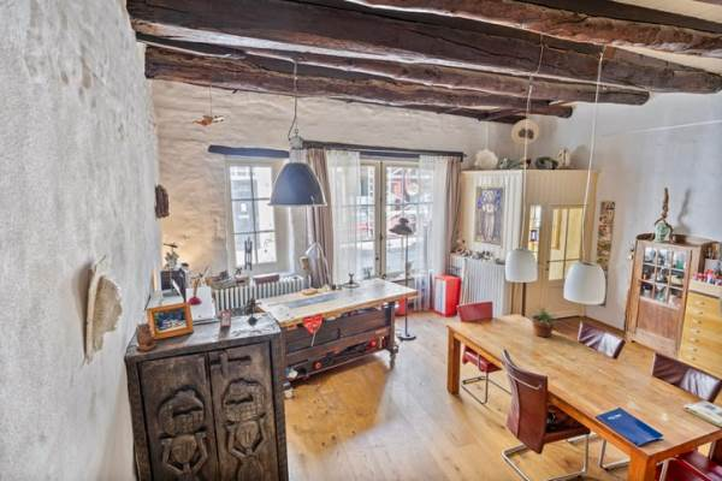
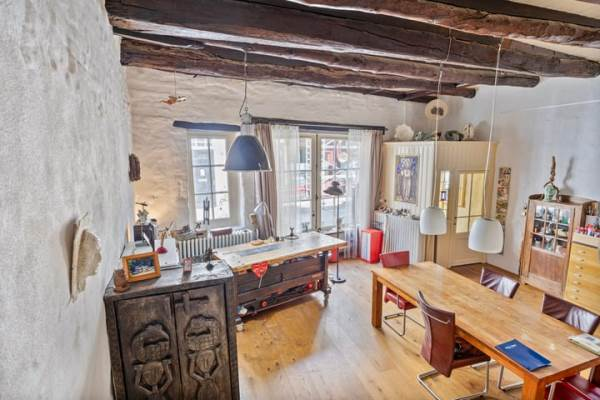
- potted plant [528,304,561,338]
